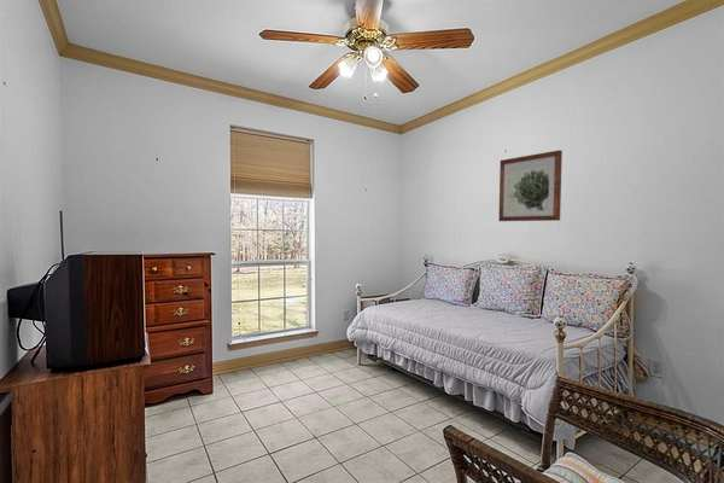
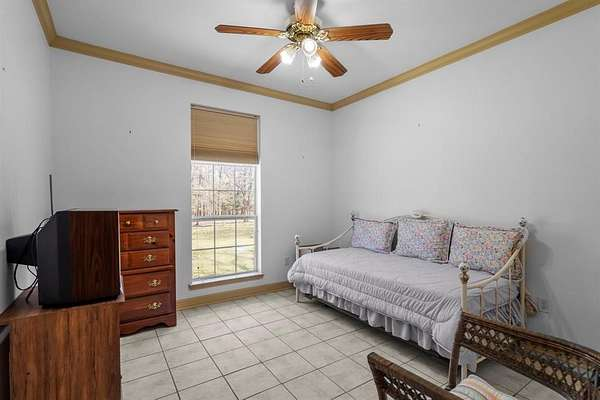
- wall art [498,149,564,222]
